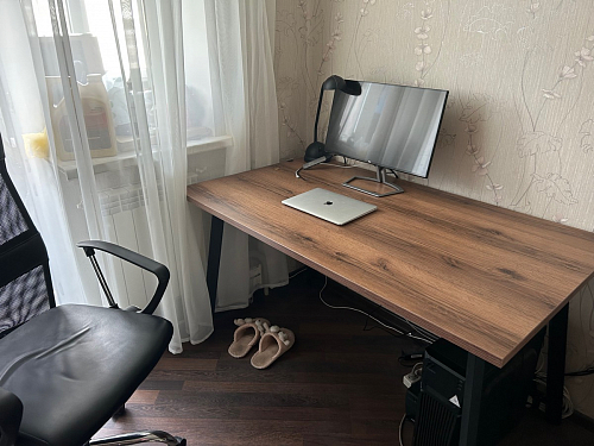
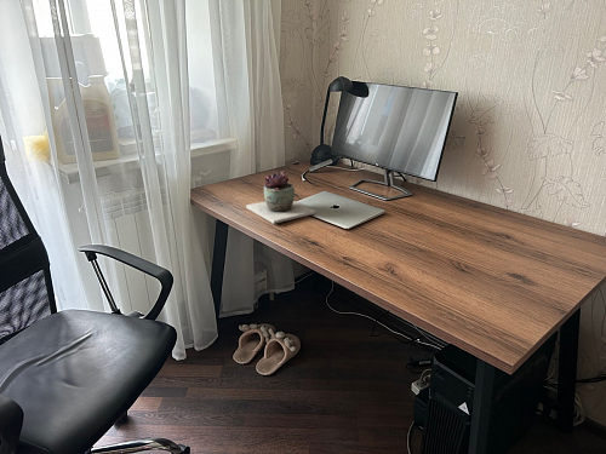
+ succulent plant [245,171,318,225]
